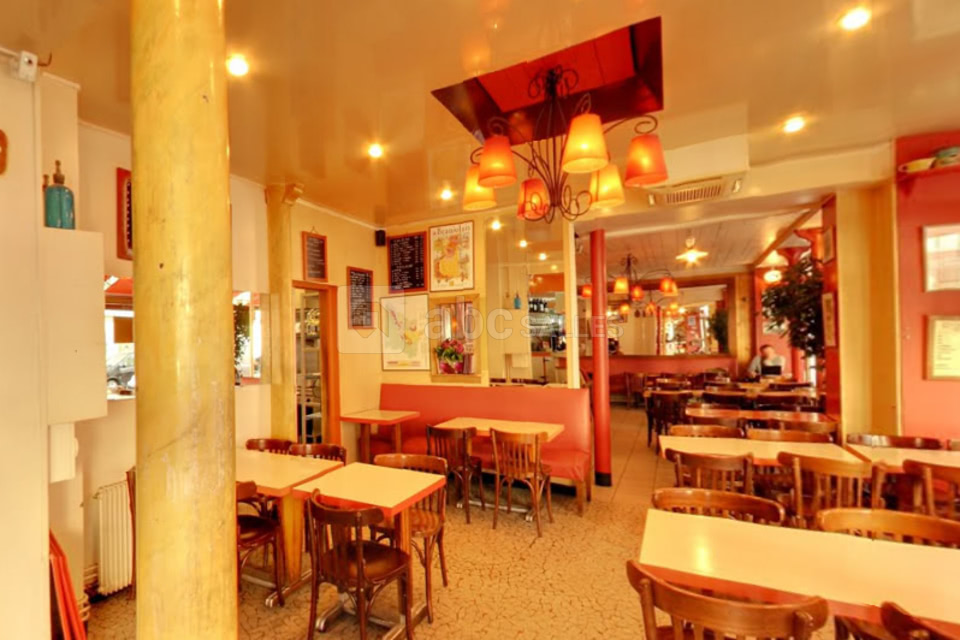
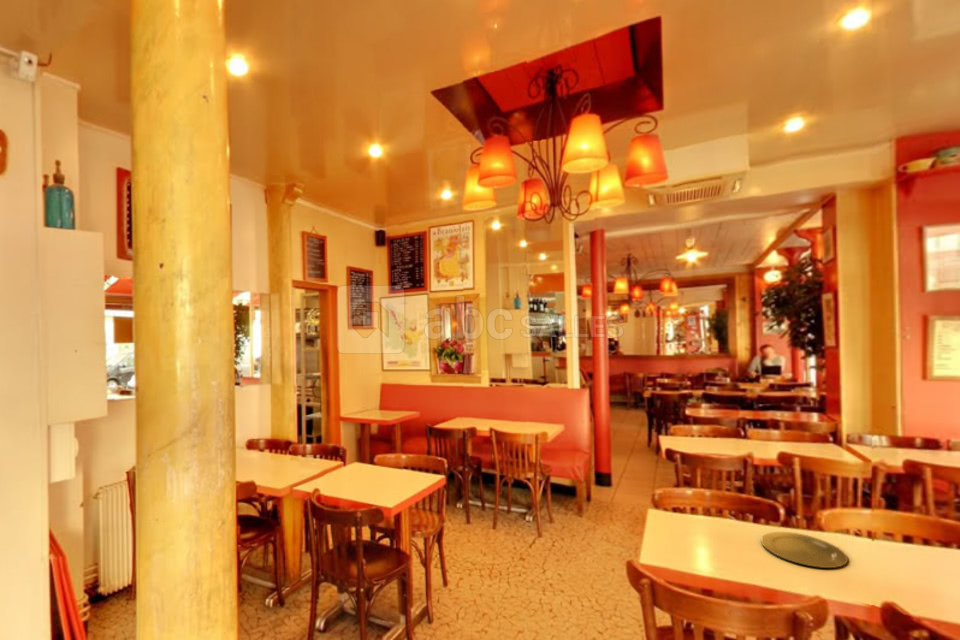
+ plate [760,531,849,569]
